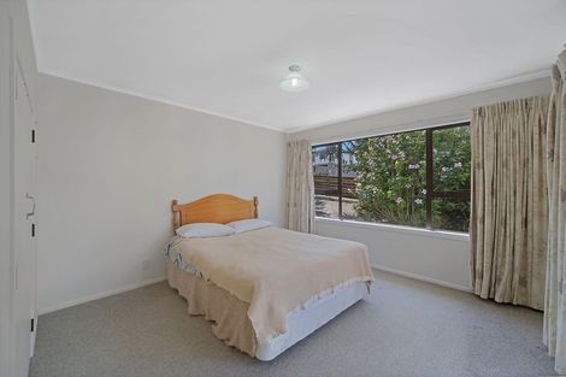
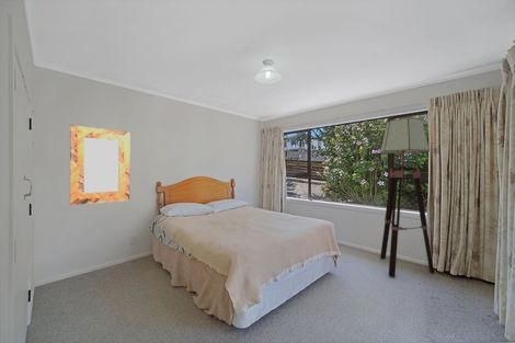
+ home mirror [69,124,130,206]
+ floor lamp [379,116,435,278]
